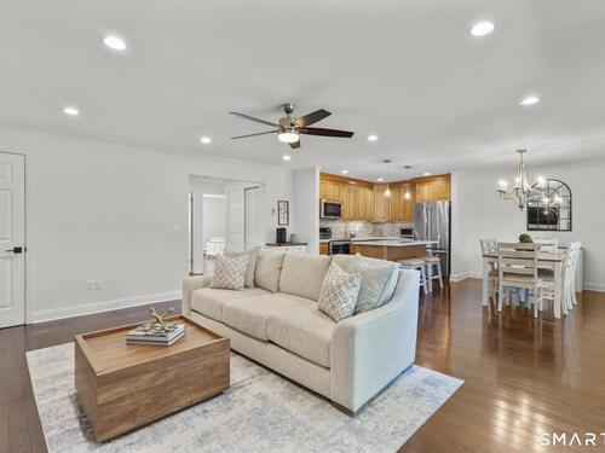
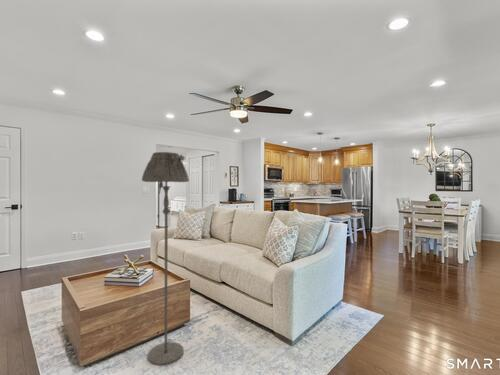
+ floor lamp [141,151,190,367]
